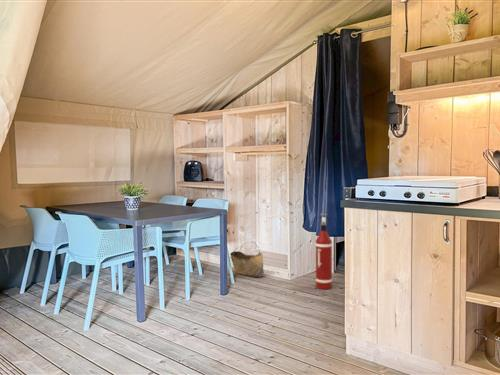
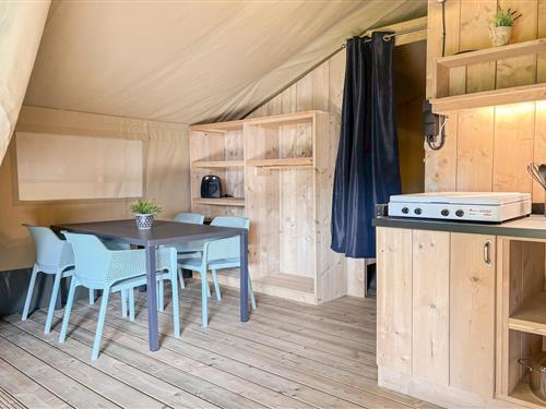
- basket [229,241,265,278]
- fire extinguisher [315,212,333,290]
